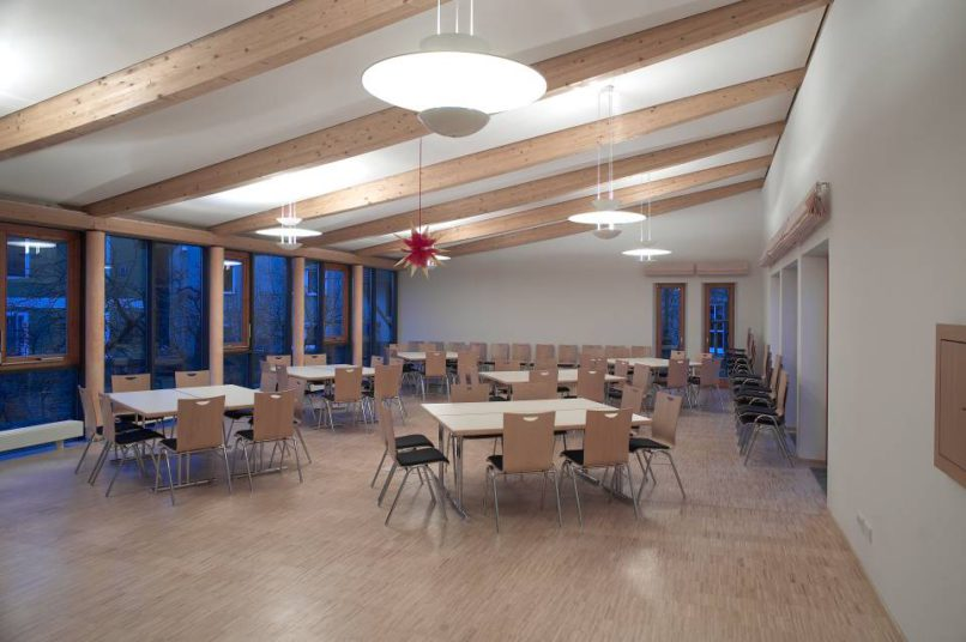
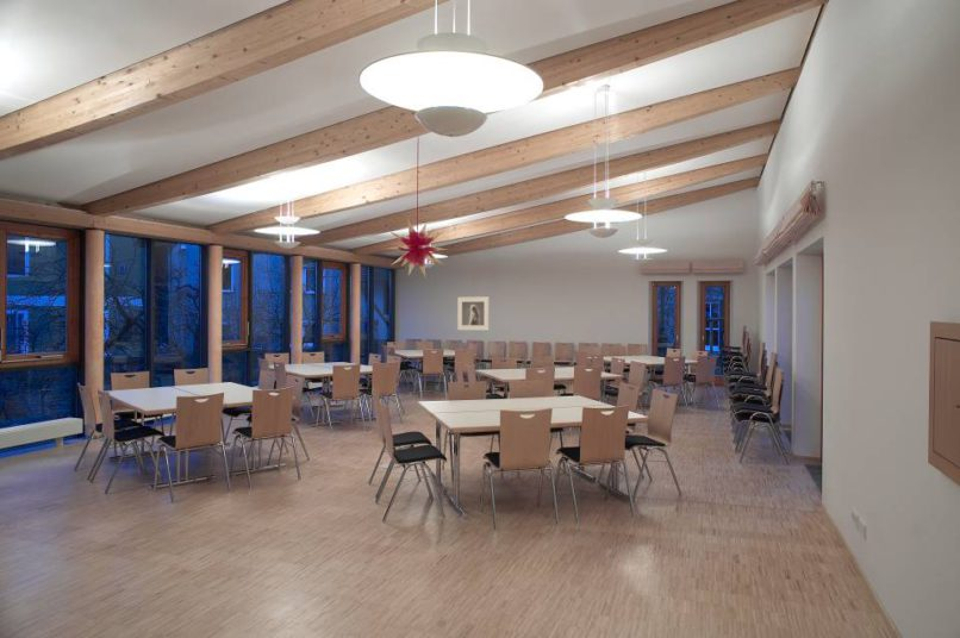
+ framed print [456,295,490,331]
